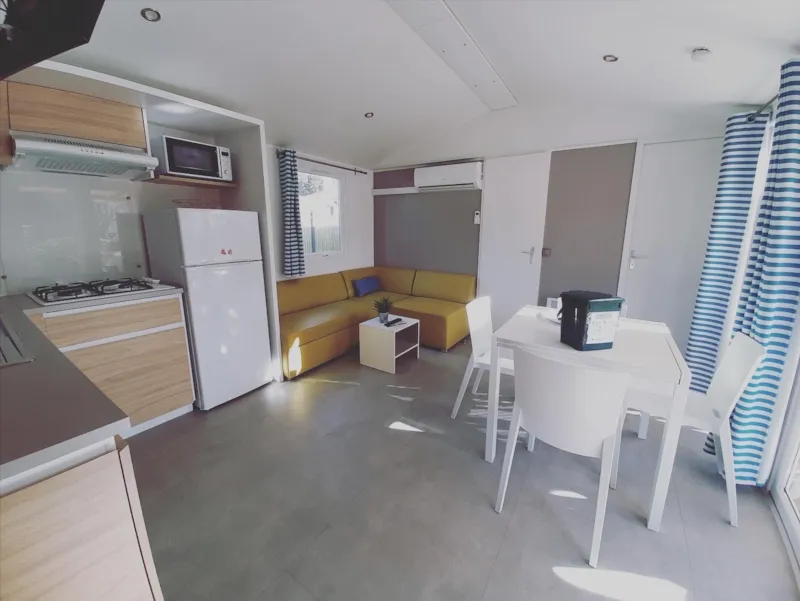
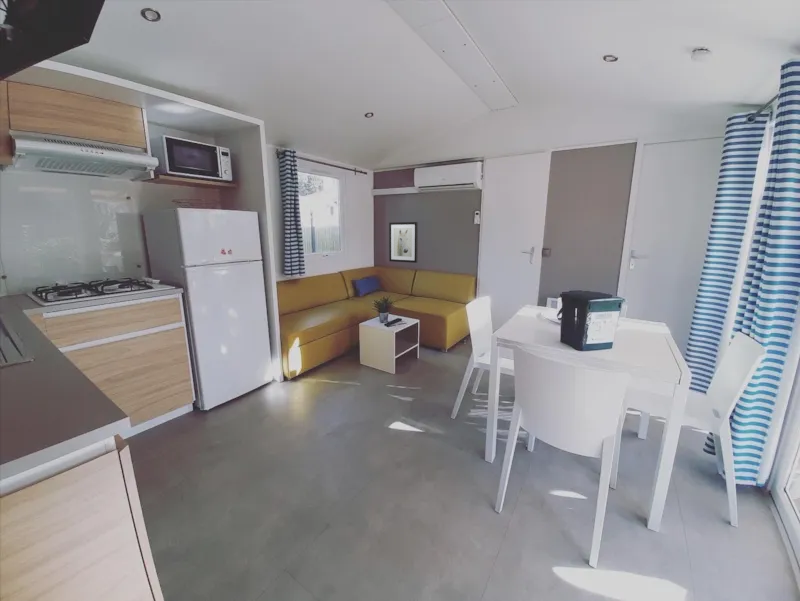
+ wall art [388,221,419,264]
